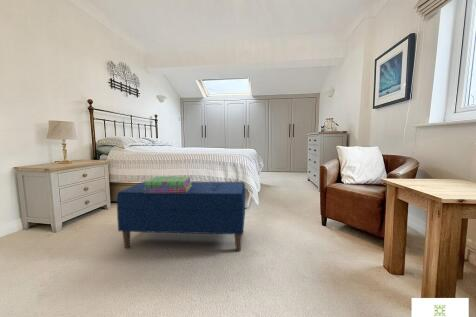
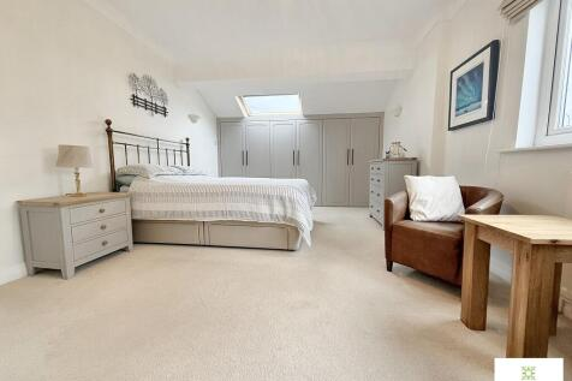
- stack of books [144,175,192,193]
- bench [116,180,247,252]
